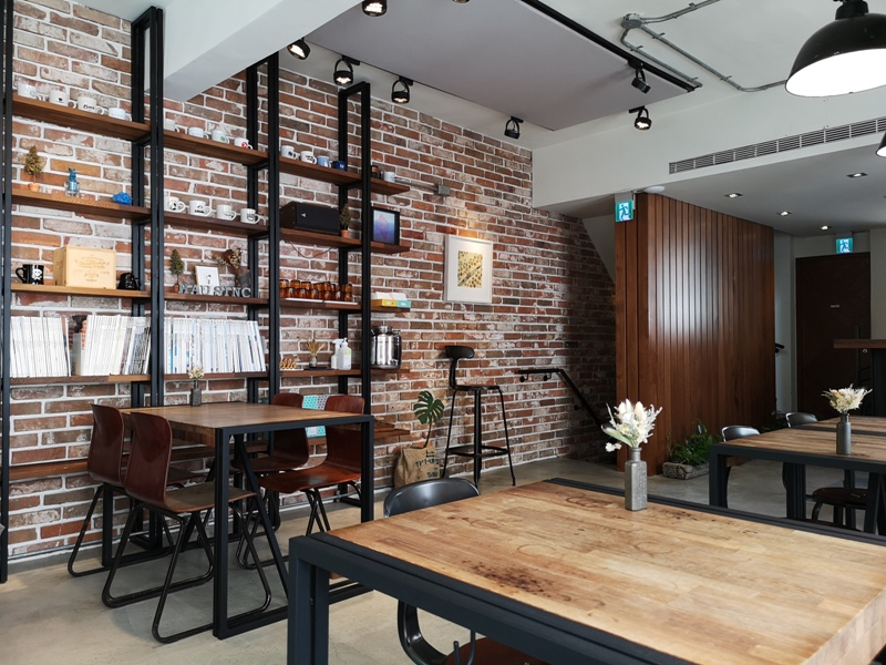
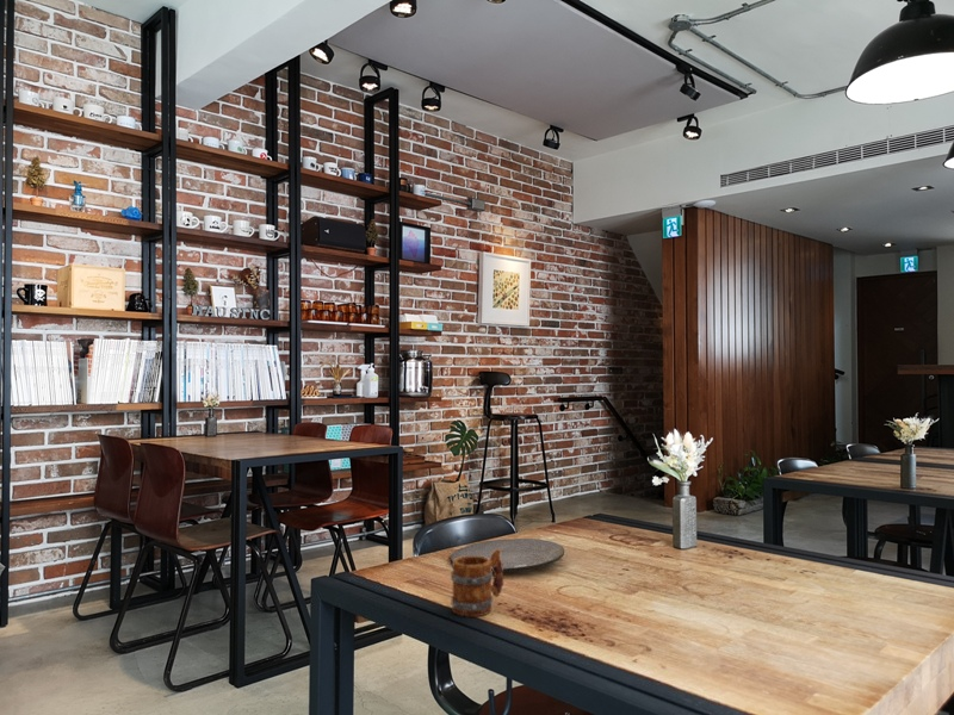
+ plate [450,537,565,573]
+ mug [450,549,504,617]
